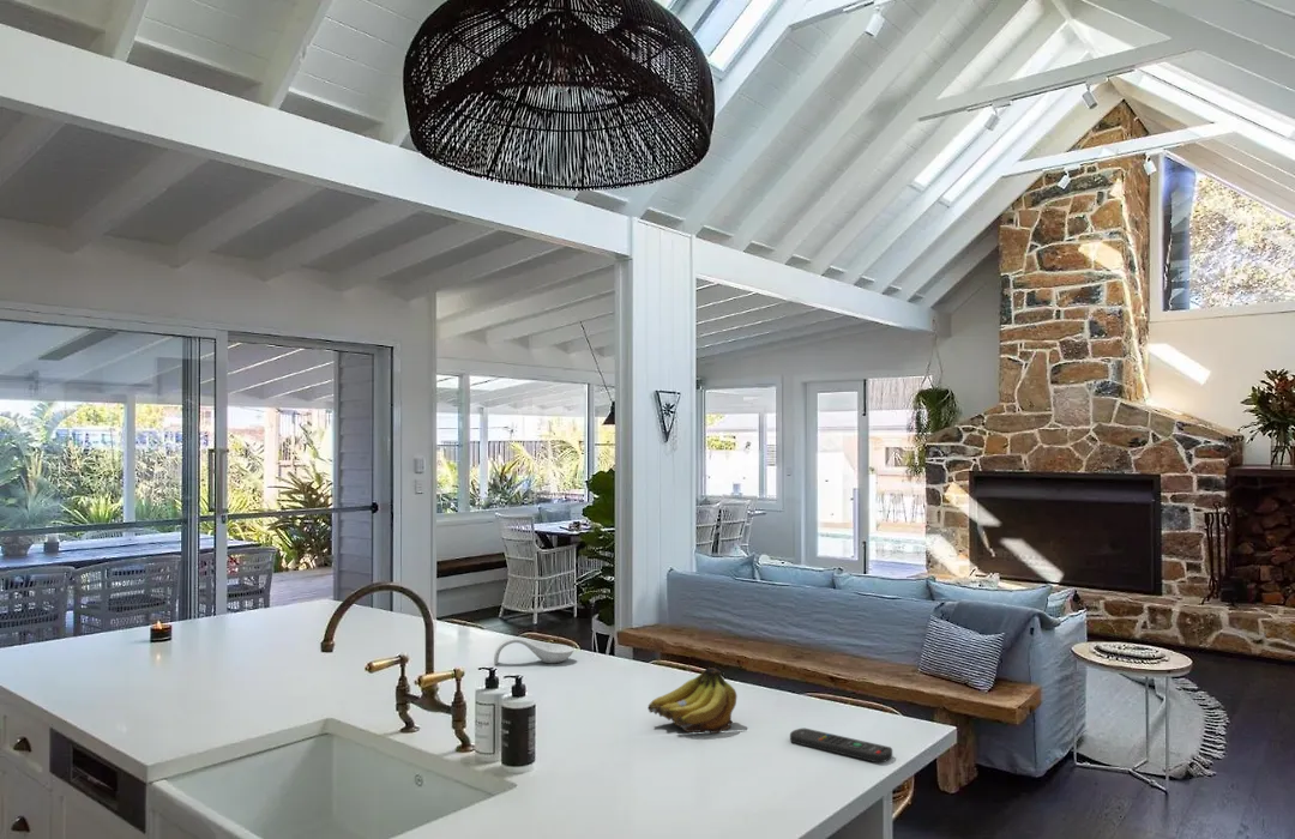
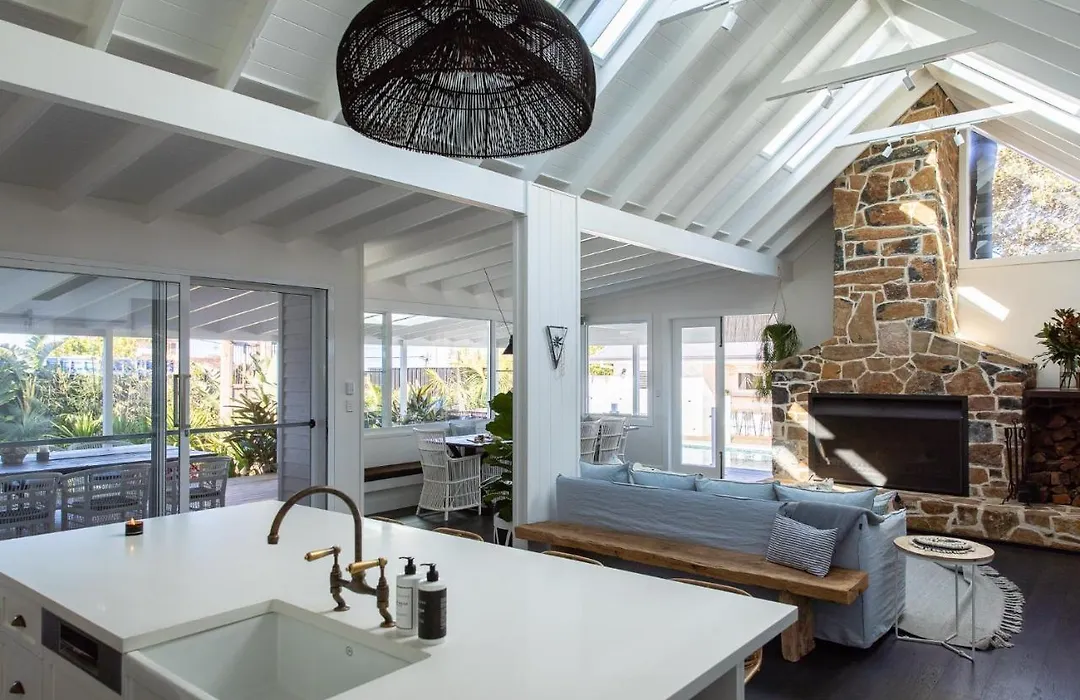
- fruit [646,666,737,735]
- spoon rest [493,636,574,665]
- remote control [789,728,893,763]
